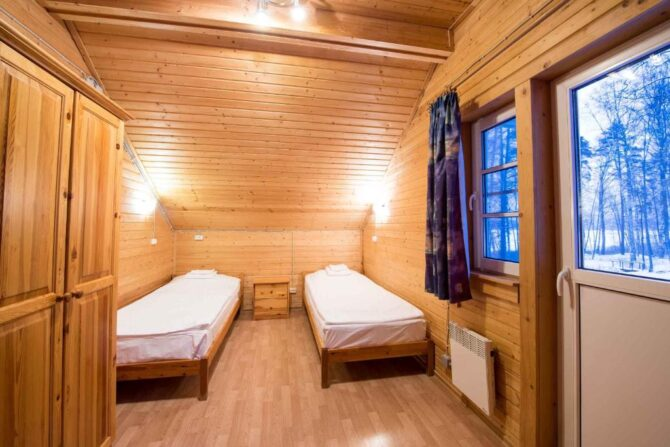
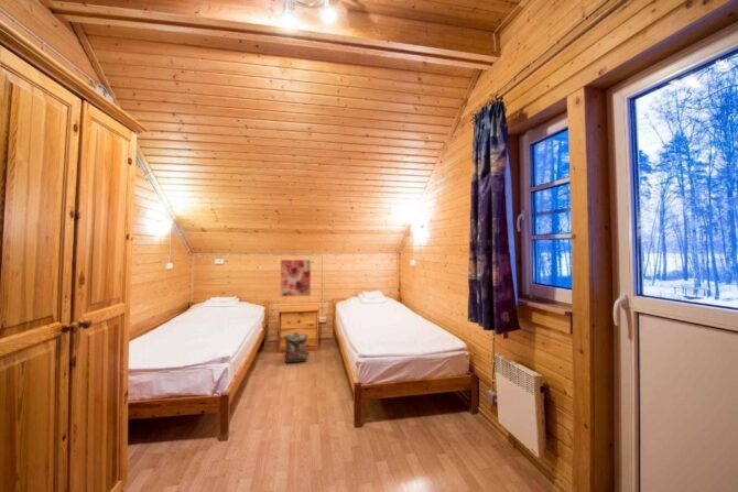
+ backpack [283,331,311,364]
+ wall art [280,259,312,297]
